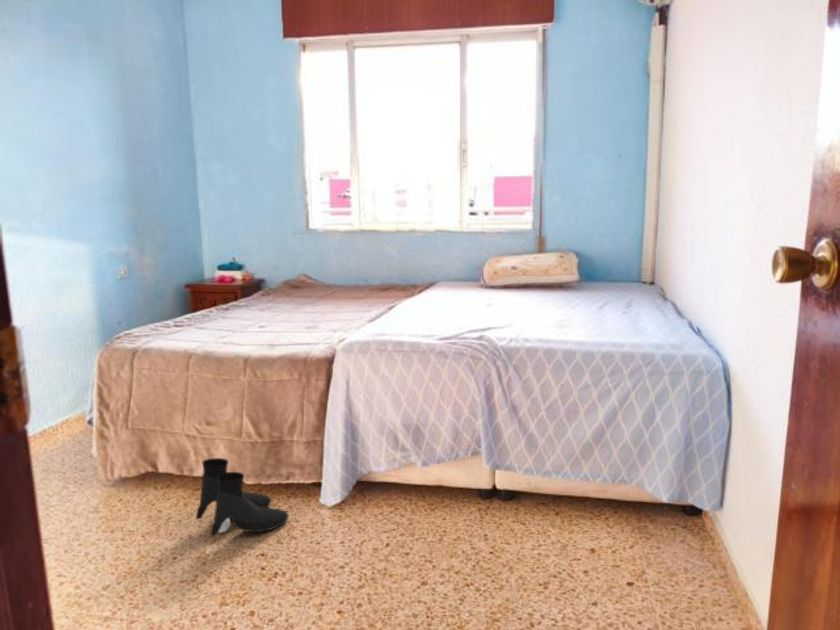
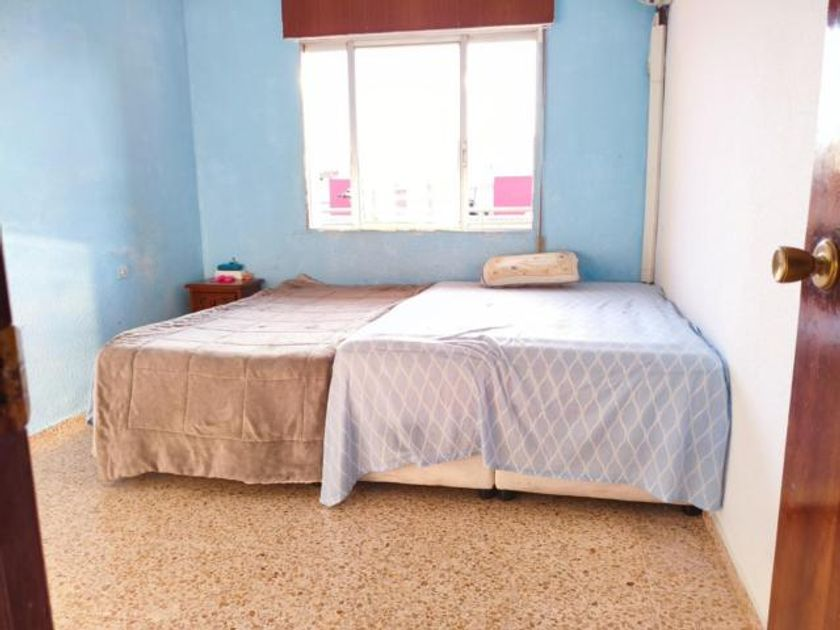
- boots [195,457,290,538]
